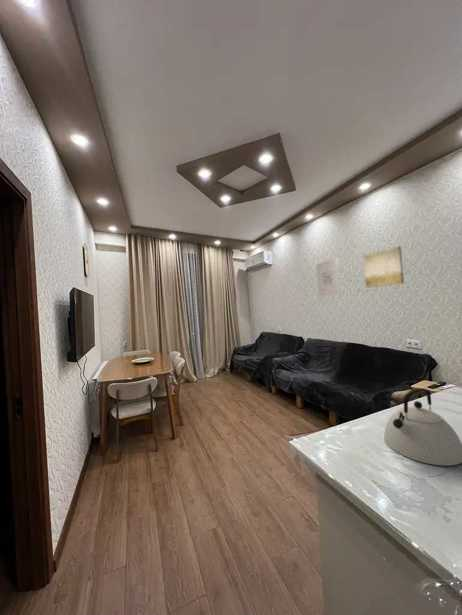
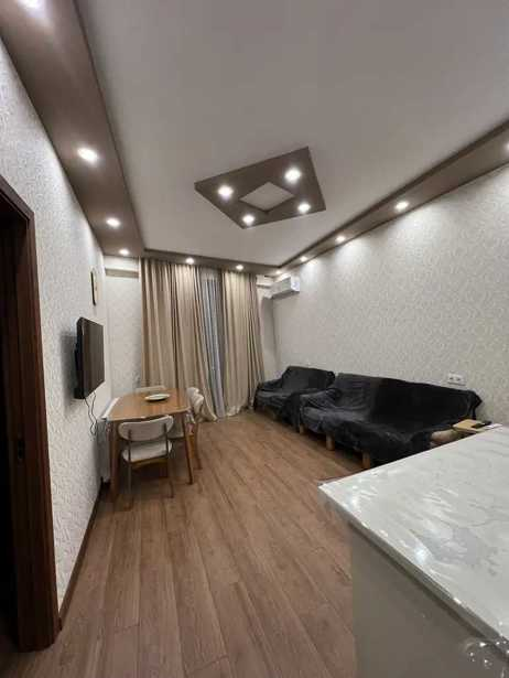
- wall art [315,257,341,299]
- wall art [363,245,405,289]
- kettle [383,387,462,467]
